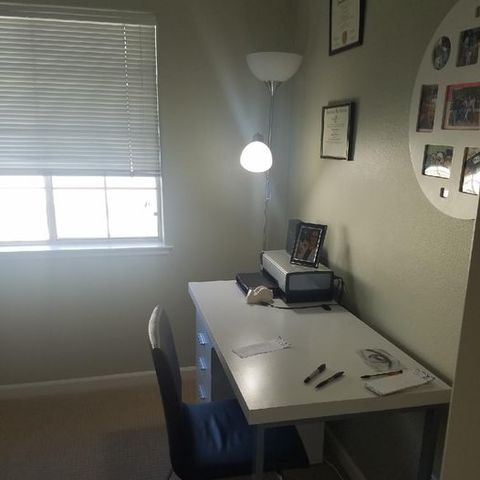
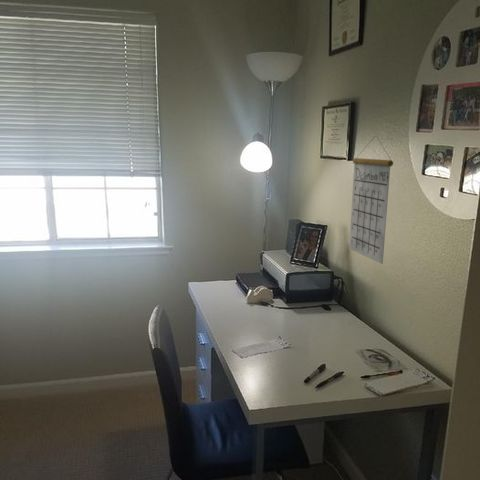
+ calendar [348,134,394,265]
